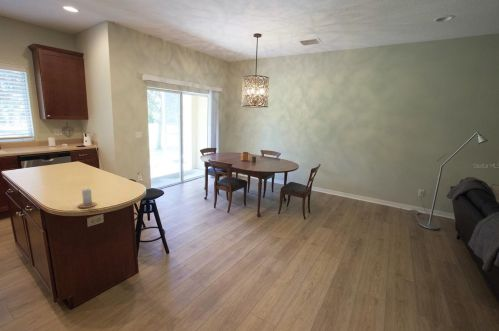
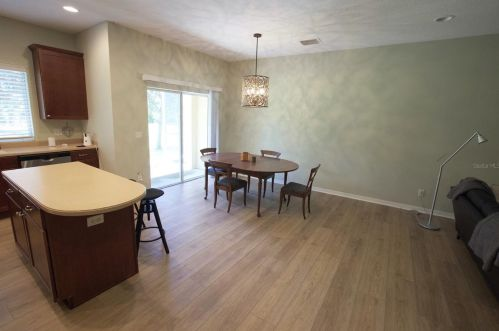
- candle [77,188,98,209]
